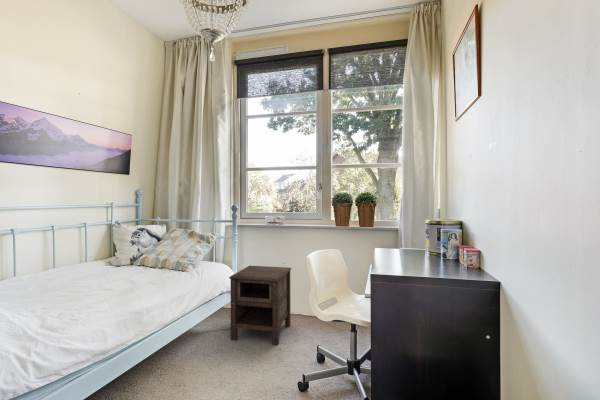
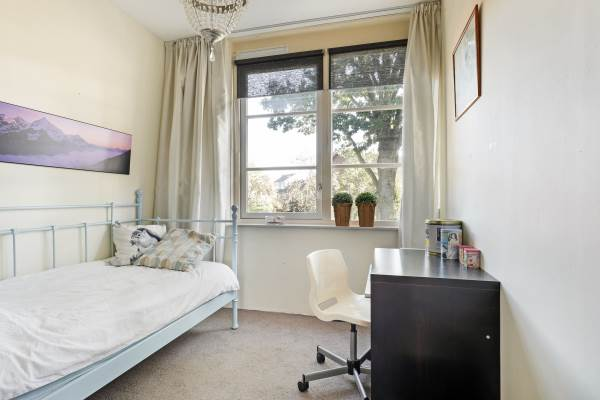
- nightstand [228,265,293,346]
